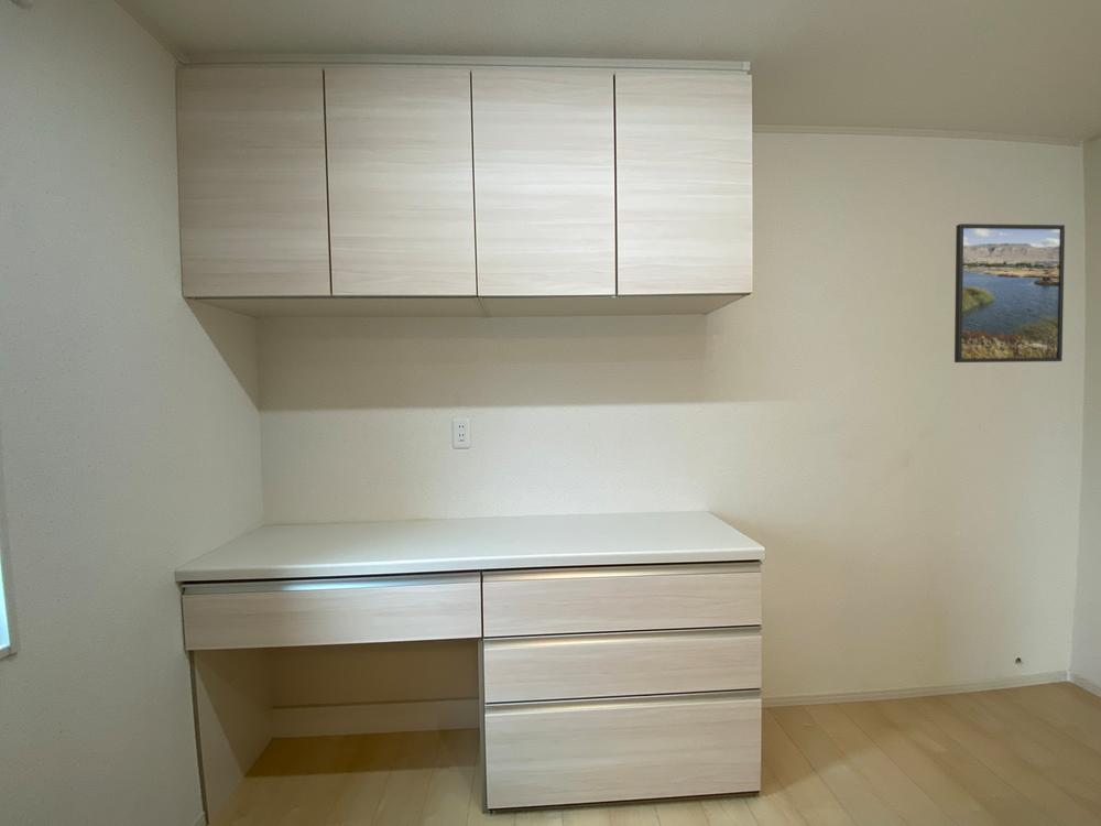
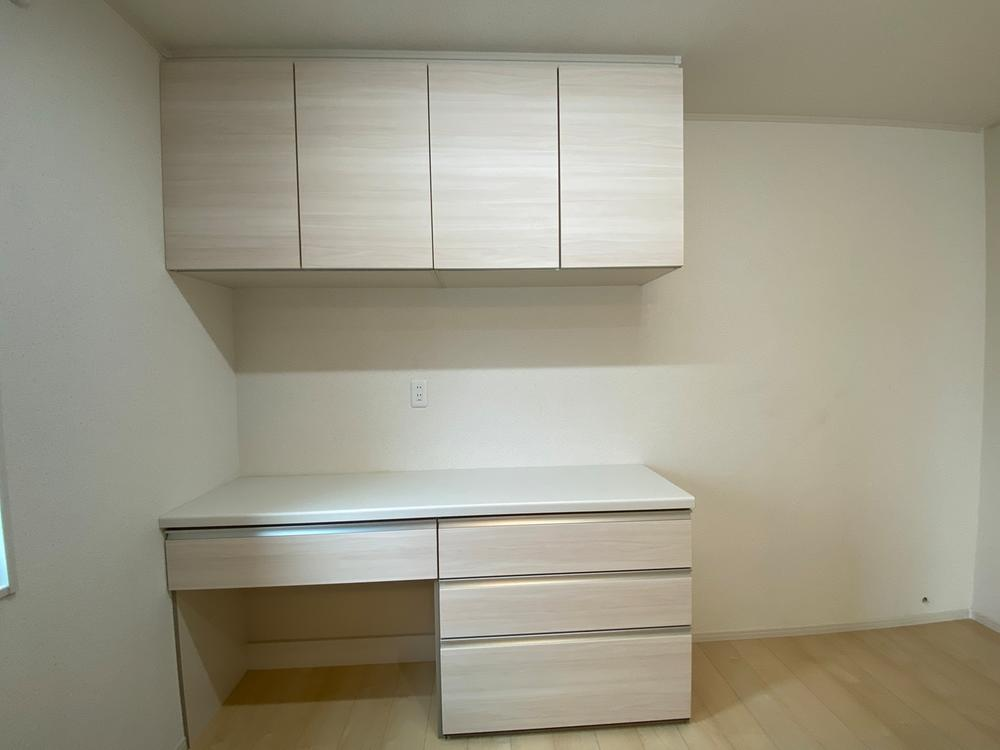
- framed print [953,222,1066,363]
